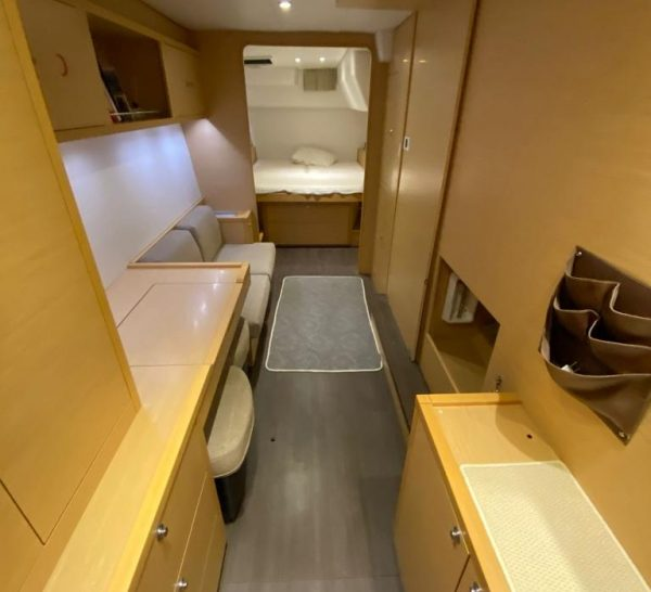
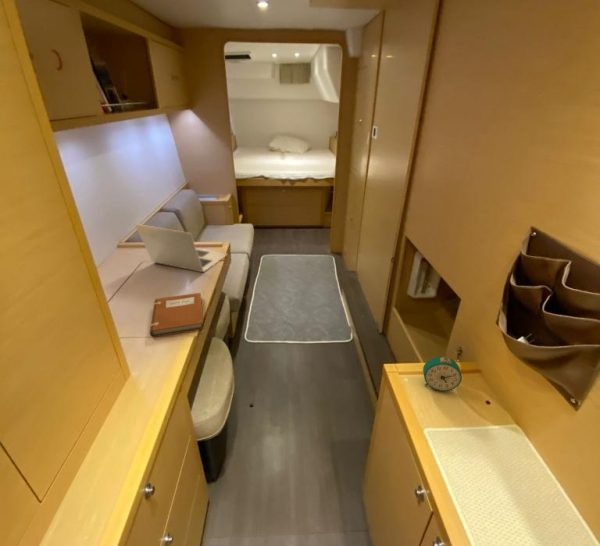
+ alarm clock [422,356,463,392]
+ laptop [134,223,229,273]
+ notebook [149,292,205,338]
